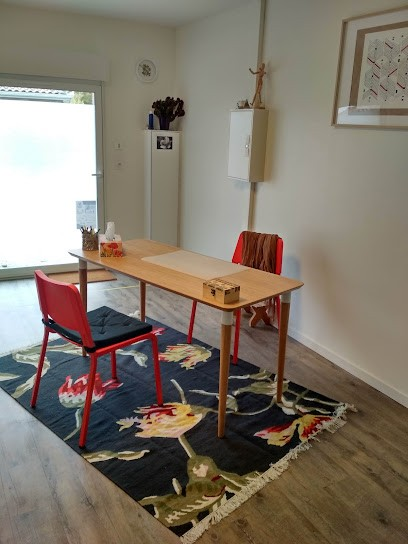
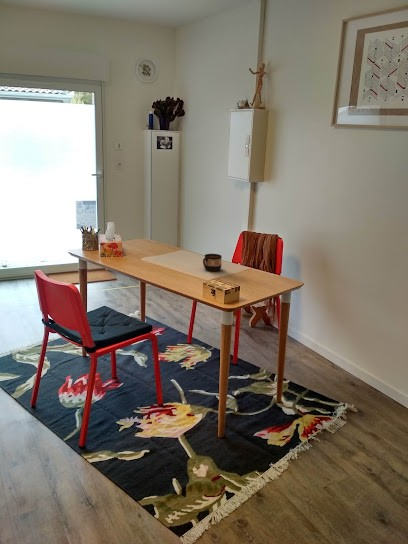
+ cup [202,253,223,272]
